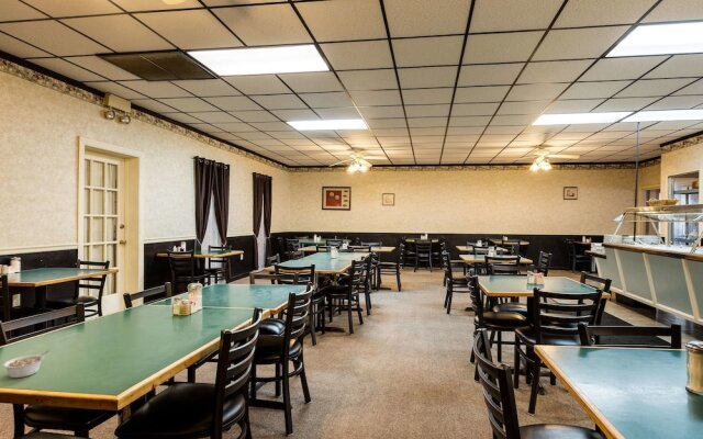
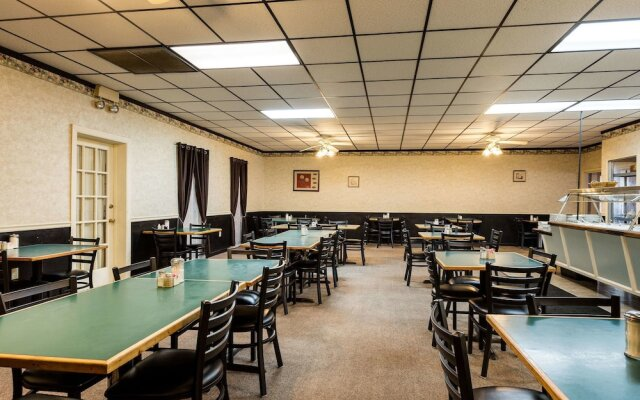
- legume [1,349,51,379]
